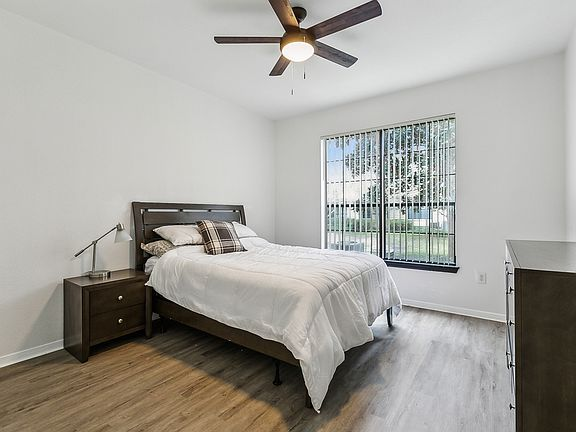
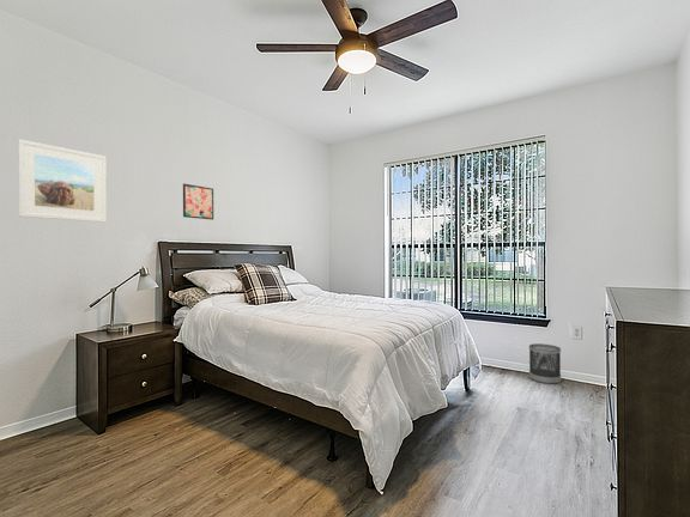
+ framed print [17,138,108,224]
+ wall art [182,183,214,221]
+ wastebasket [528,342,562,385]
